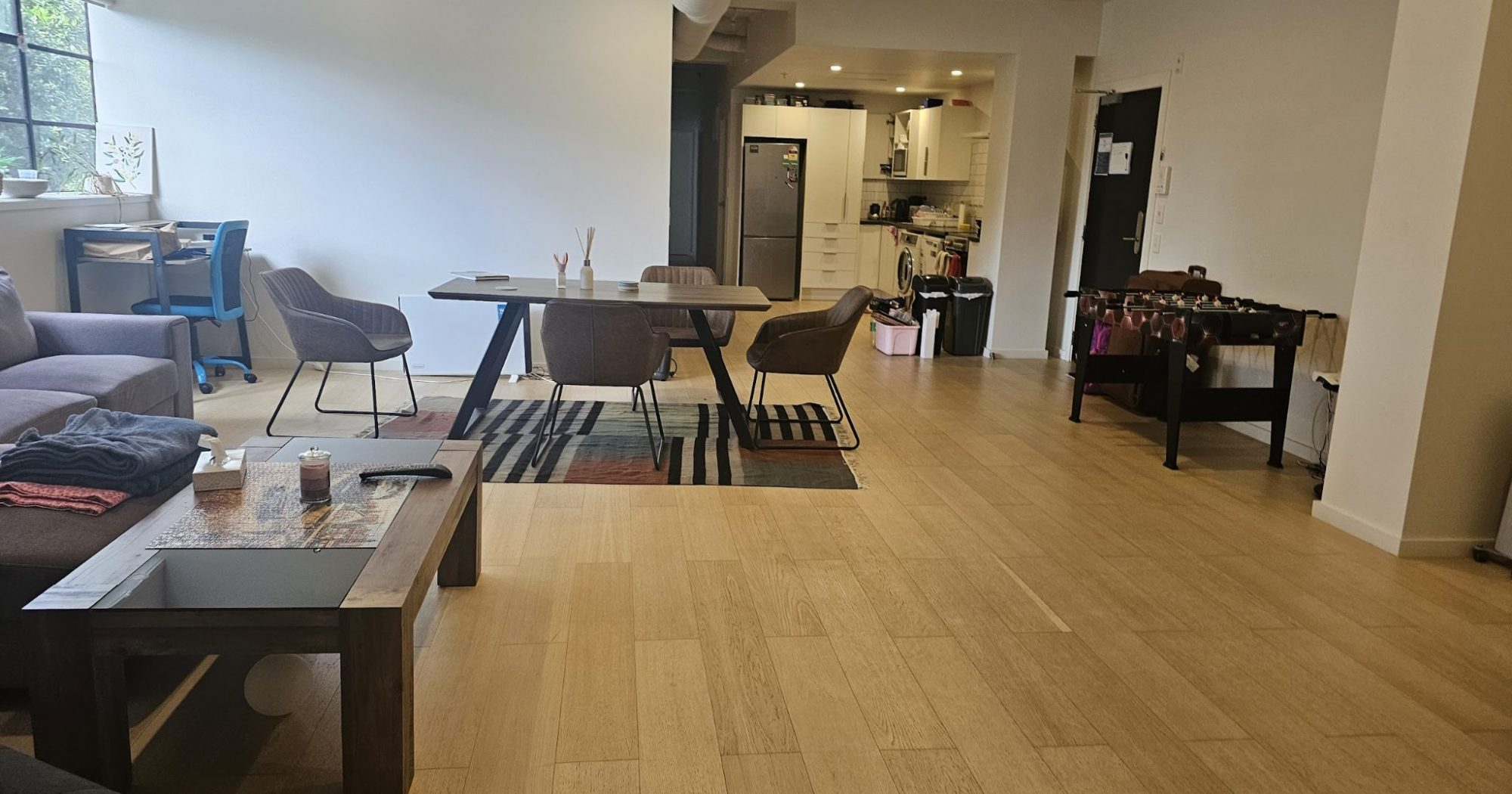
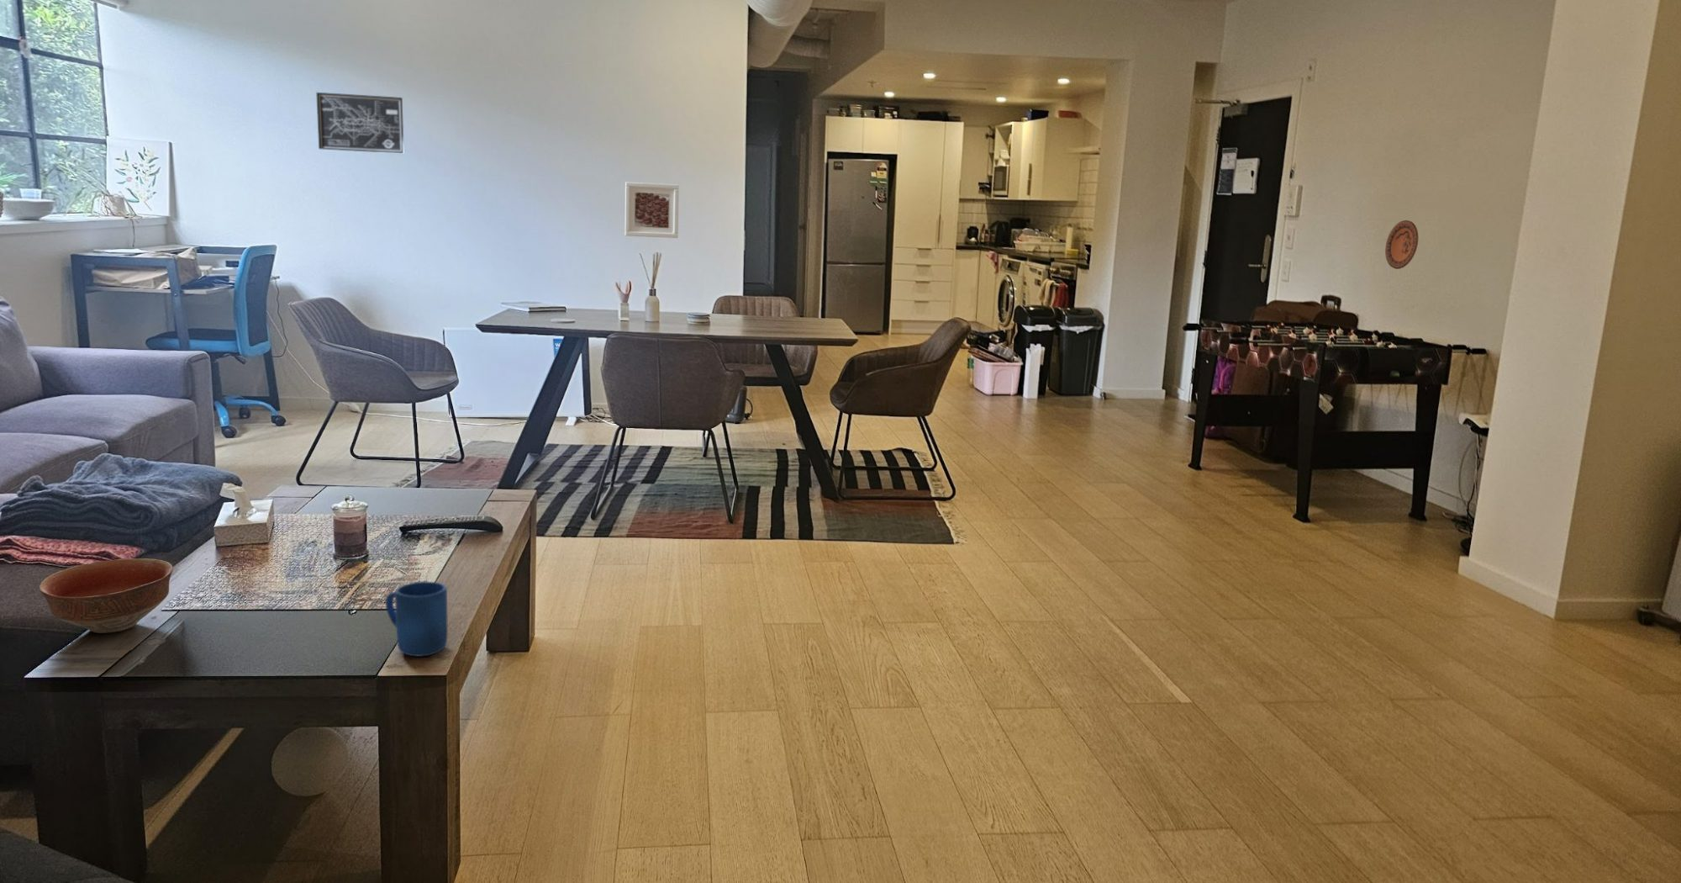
+ decorative plate [1384,219,1419,270]
+ mug [385,582,448,657]
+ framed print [625,181,680,239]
+ wall art [315,91,405,155]
+ bowl [39,557,173,634]
